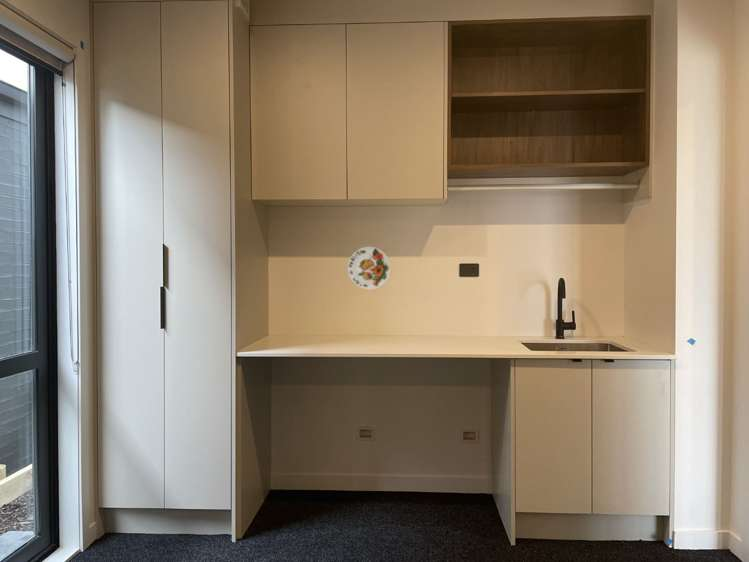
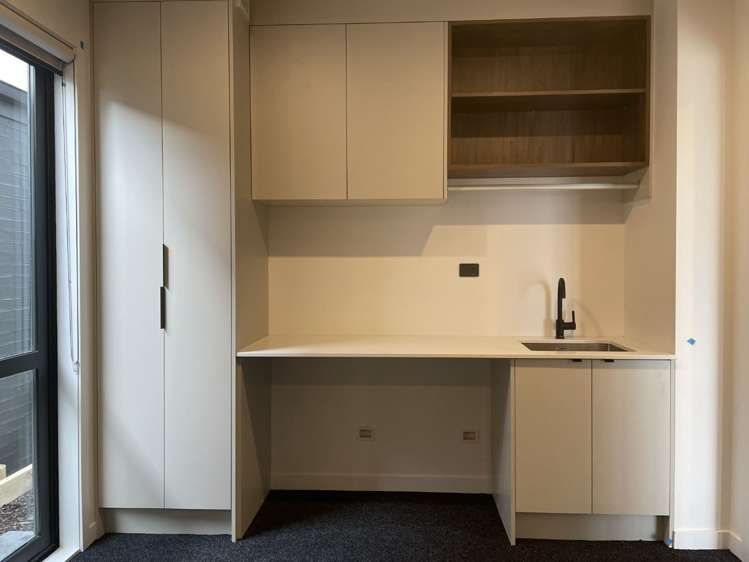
- decorative plate [347,246,392,291]
